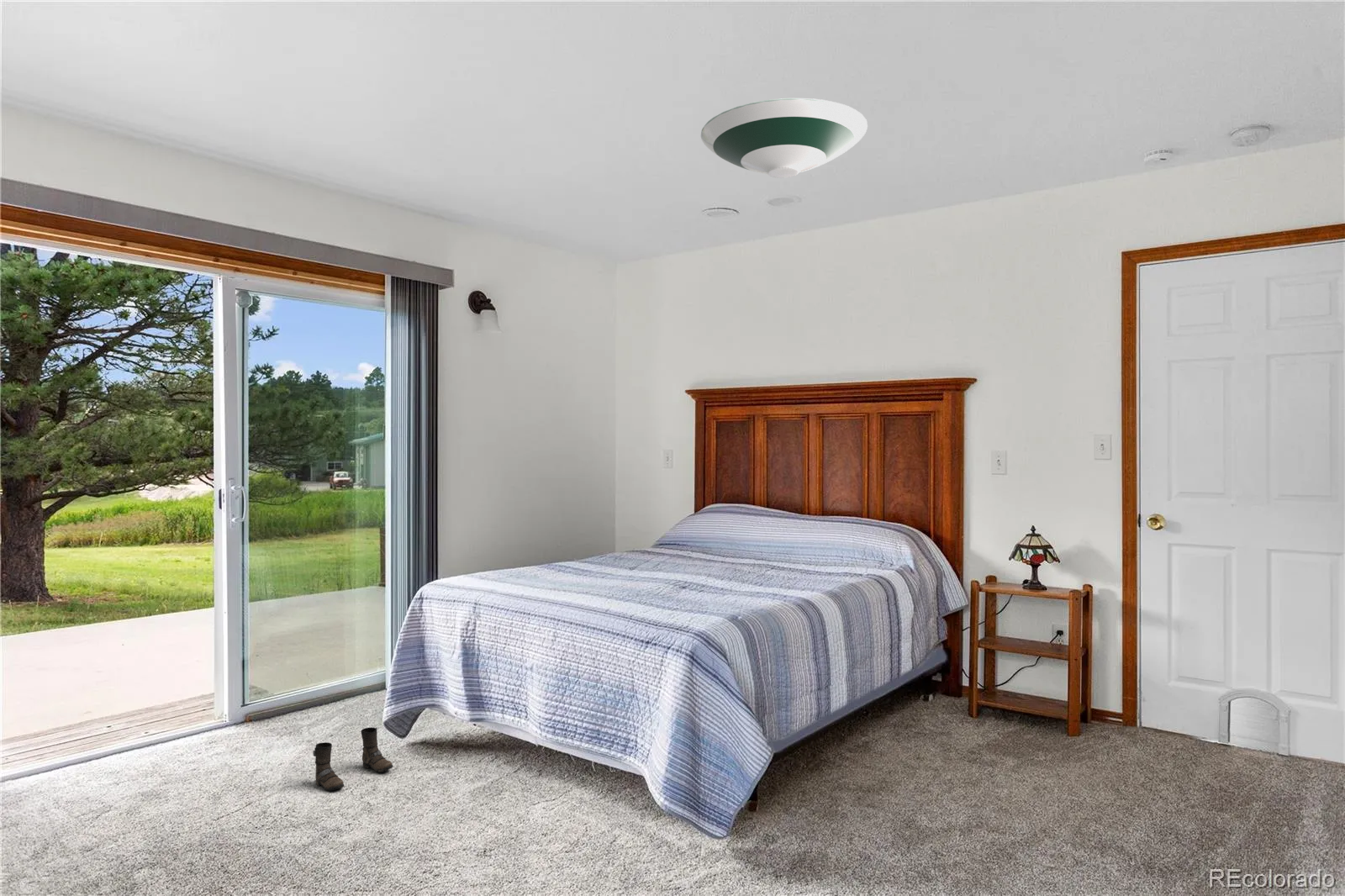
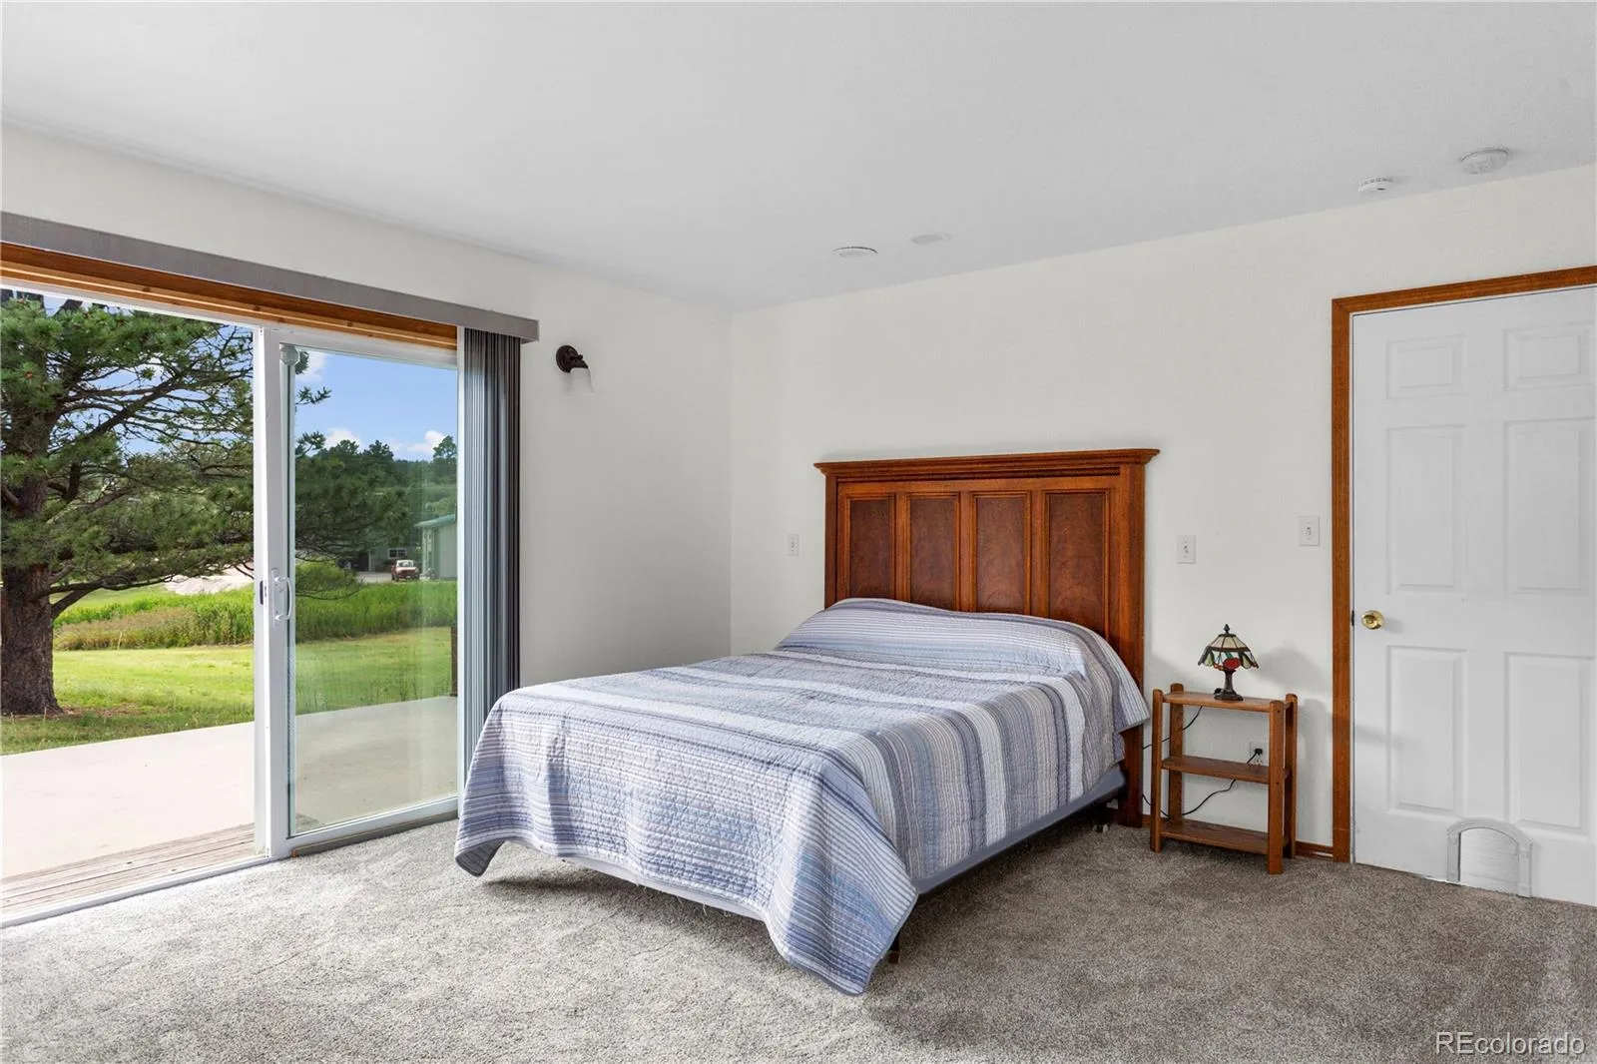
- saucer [700,98,868,179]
- boots [313,727,394,792]
